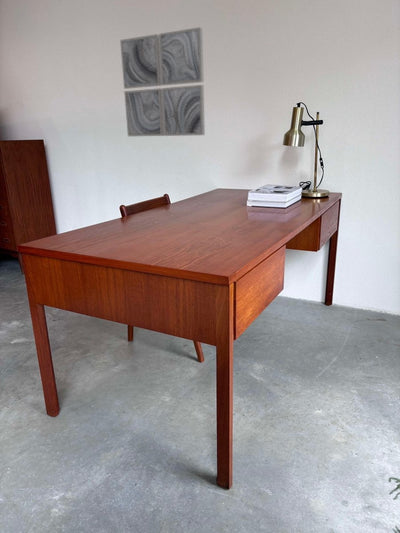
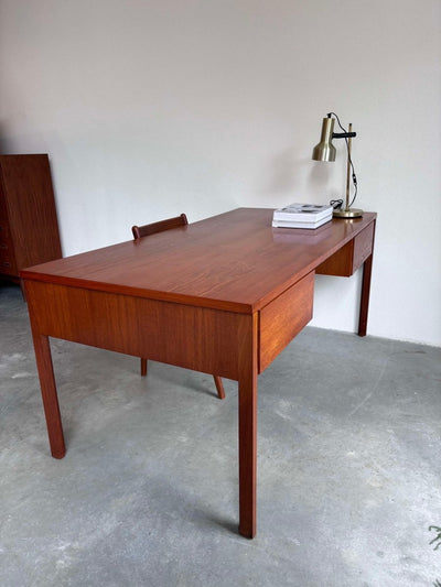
- wall art [119,26,206,137]
